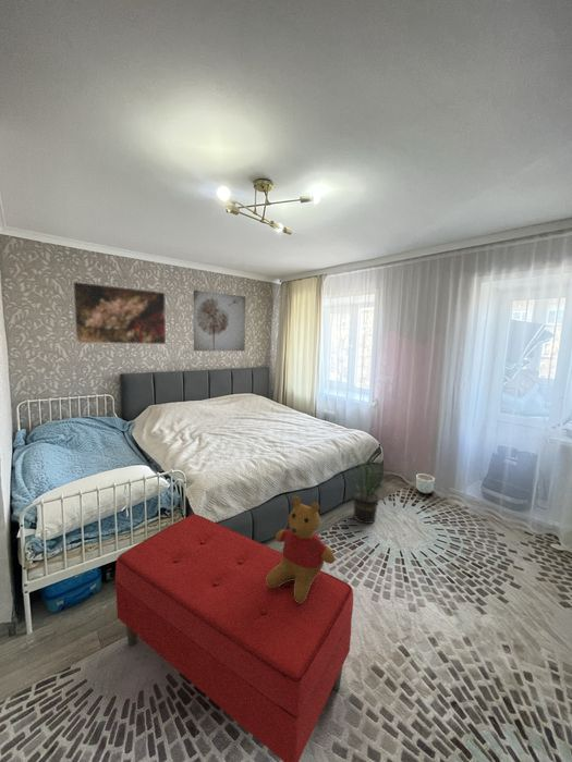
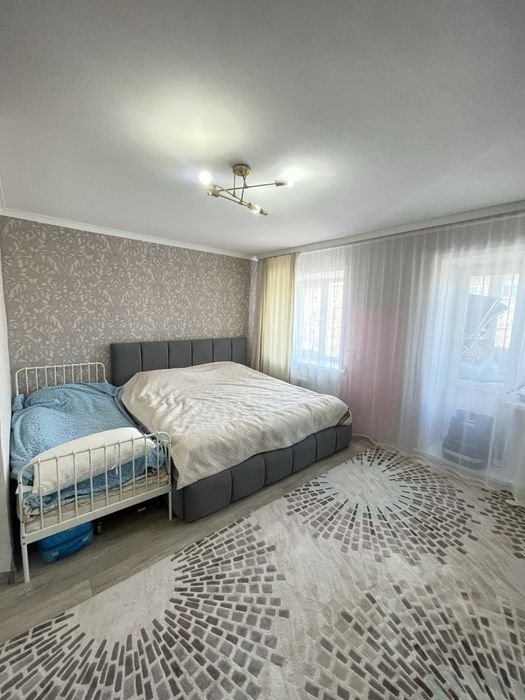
- teddy bear [266,495,336,603]
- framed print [72,281,167,345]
- potted plant [349,450,388,525]
- bench [114,513,354,762]
- wall art [193,288,246,352]
- planter [415,472,436,494]
